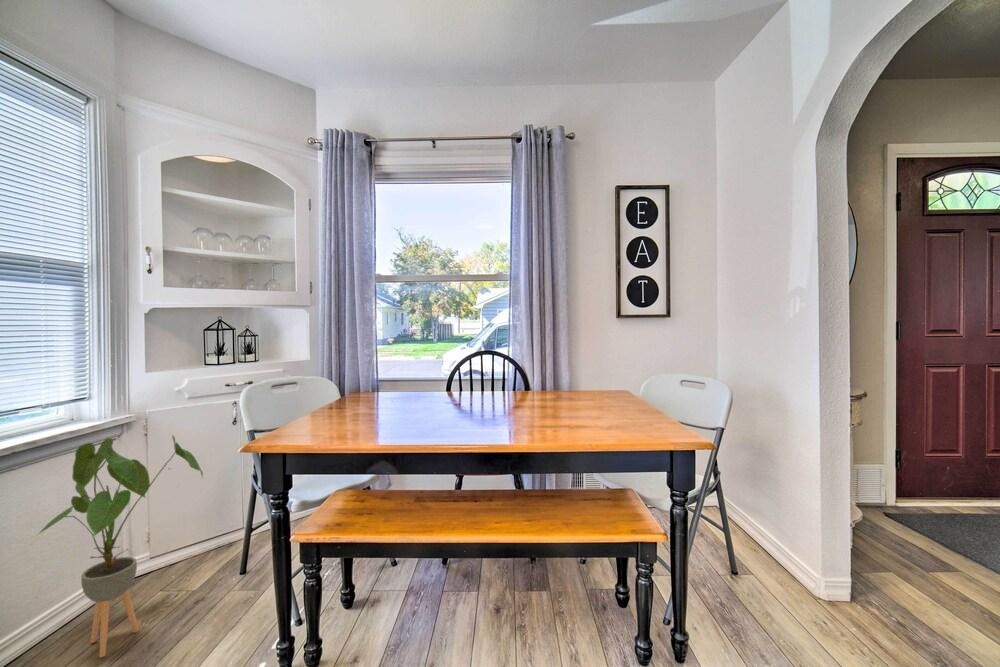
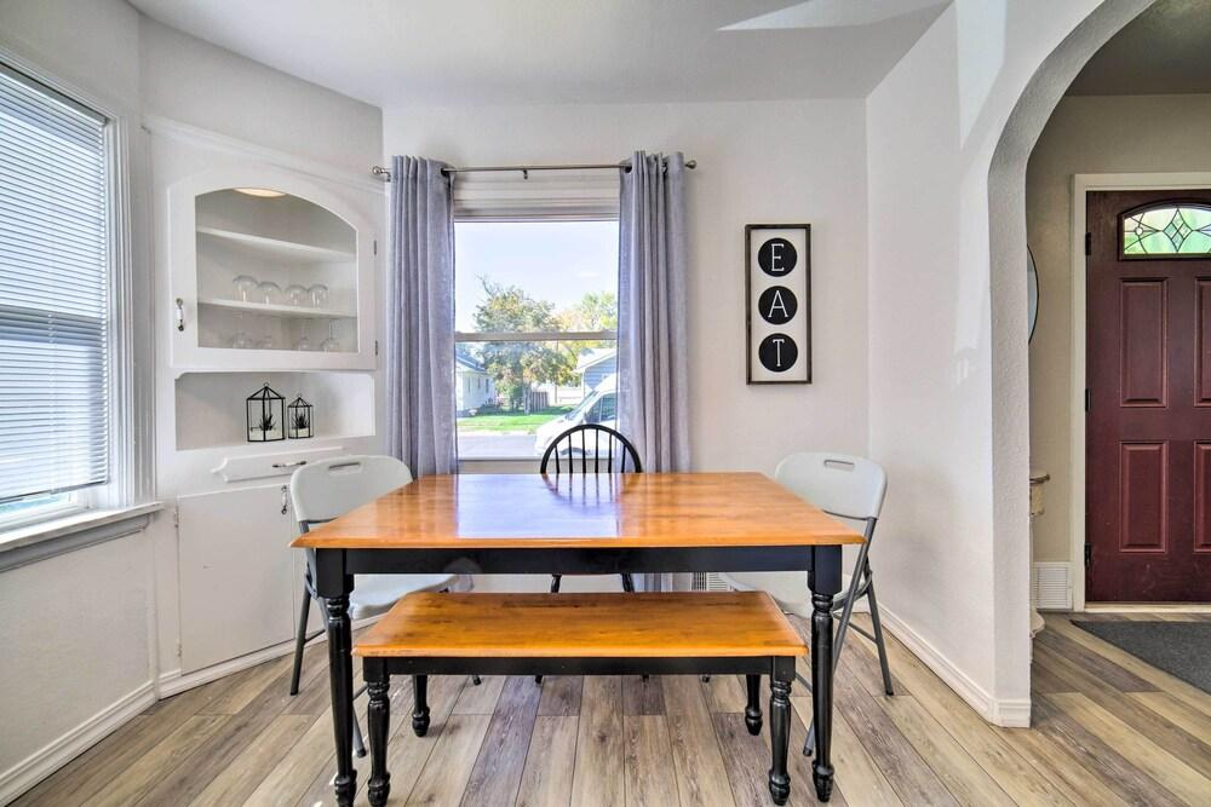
- house plant [34,434,204,658]
